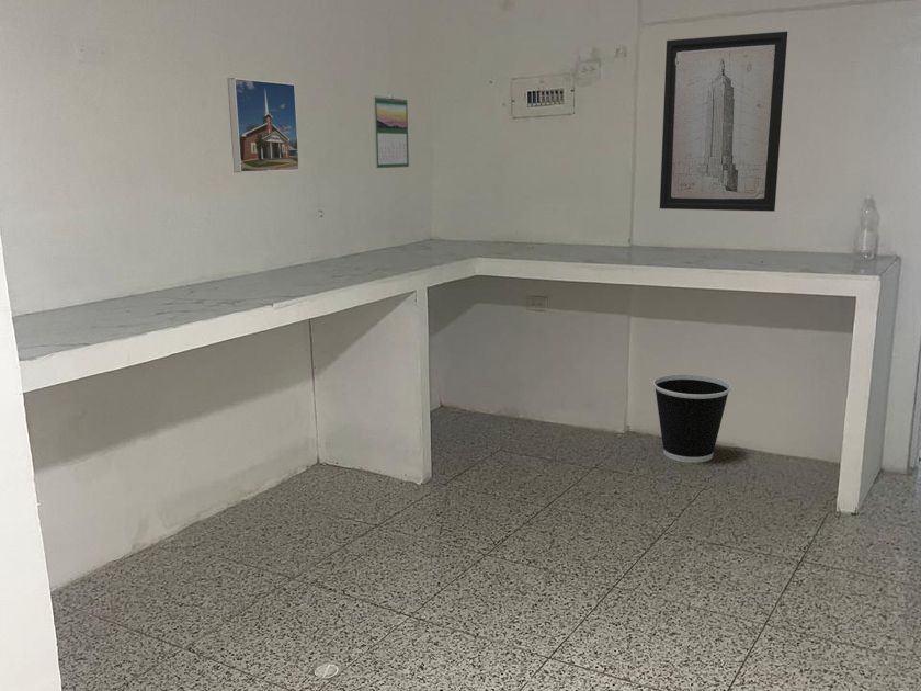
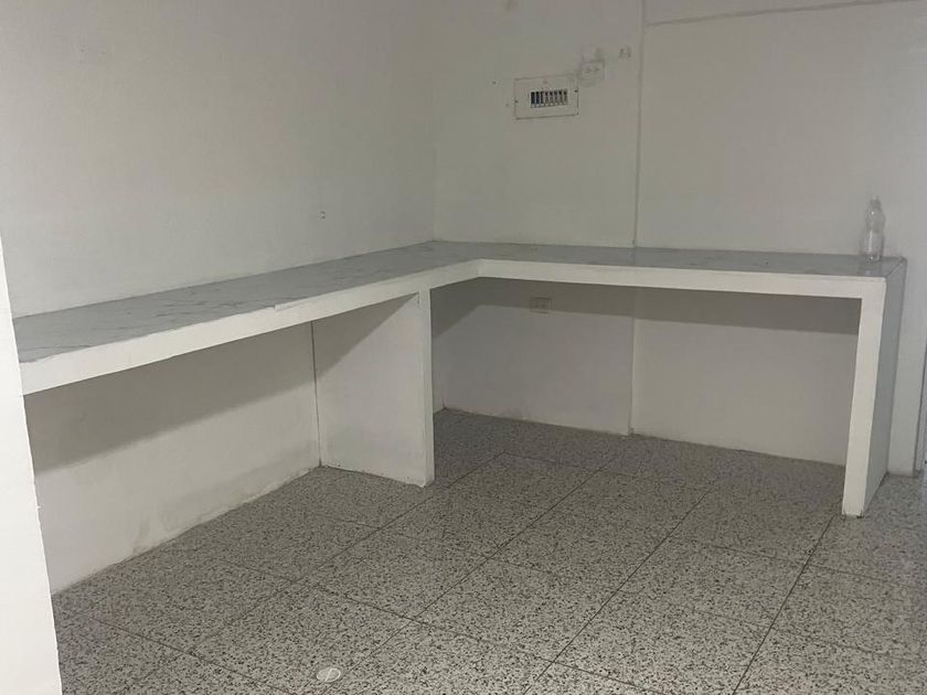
- calendar [373,94,410,169]
- wall art [659,30,788,213]
- wastebasket [652,374,731,464]
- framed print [226,77,300,173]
